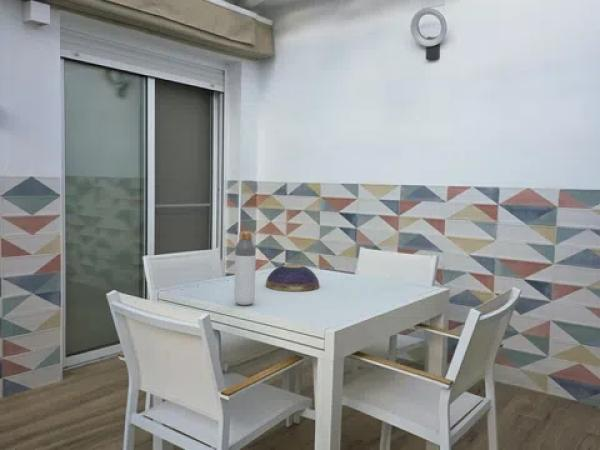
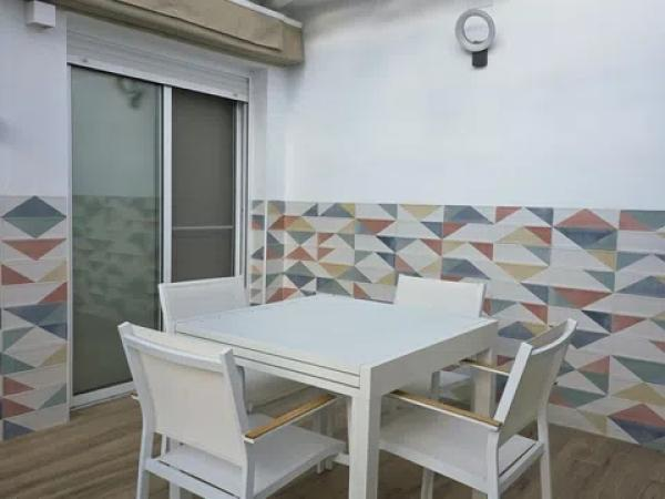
- decorative bowl [265,263,320,292]
- bottle [233,230,257,306]
